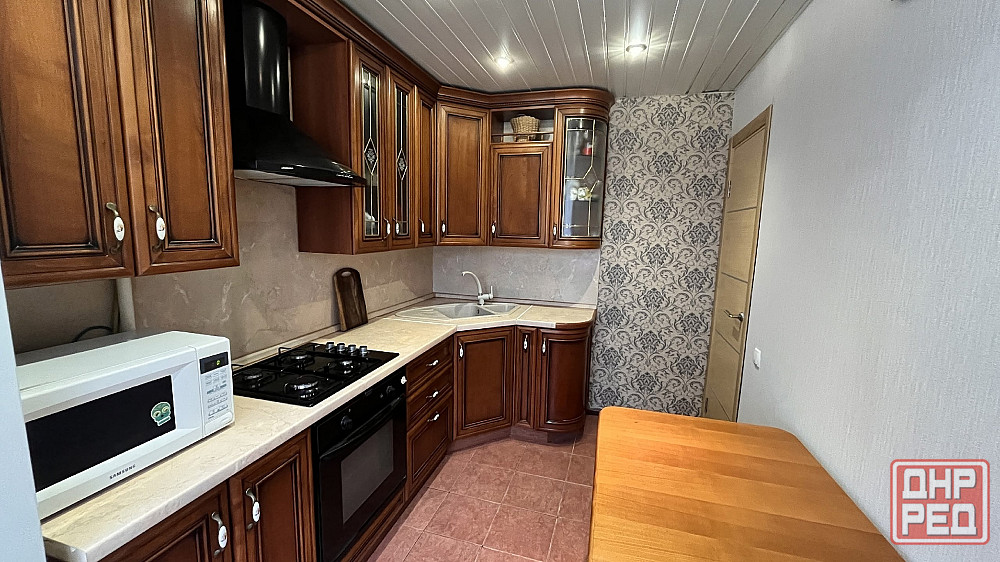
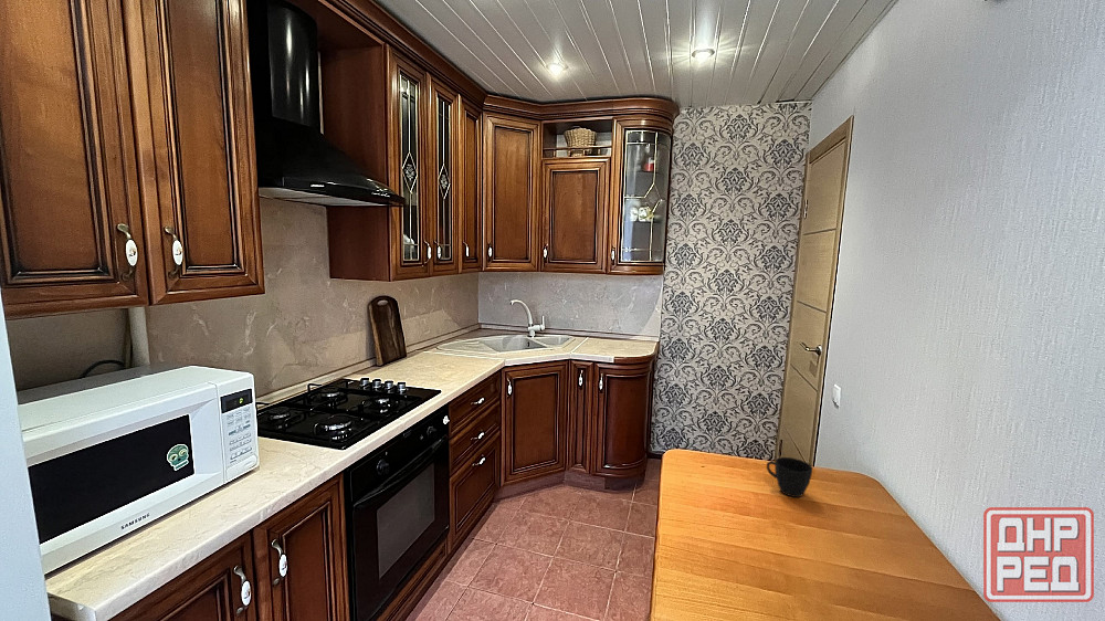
+ cup [766,456,813,498]
